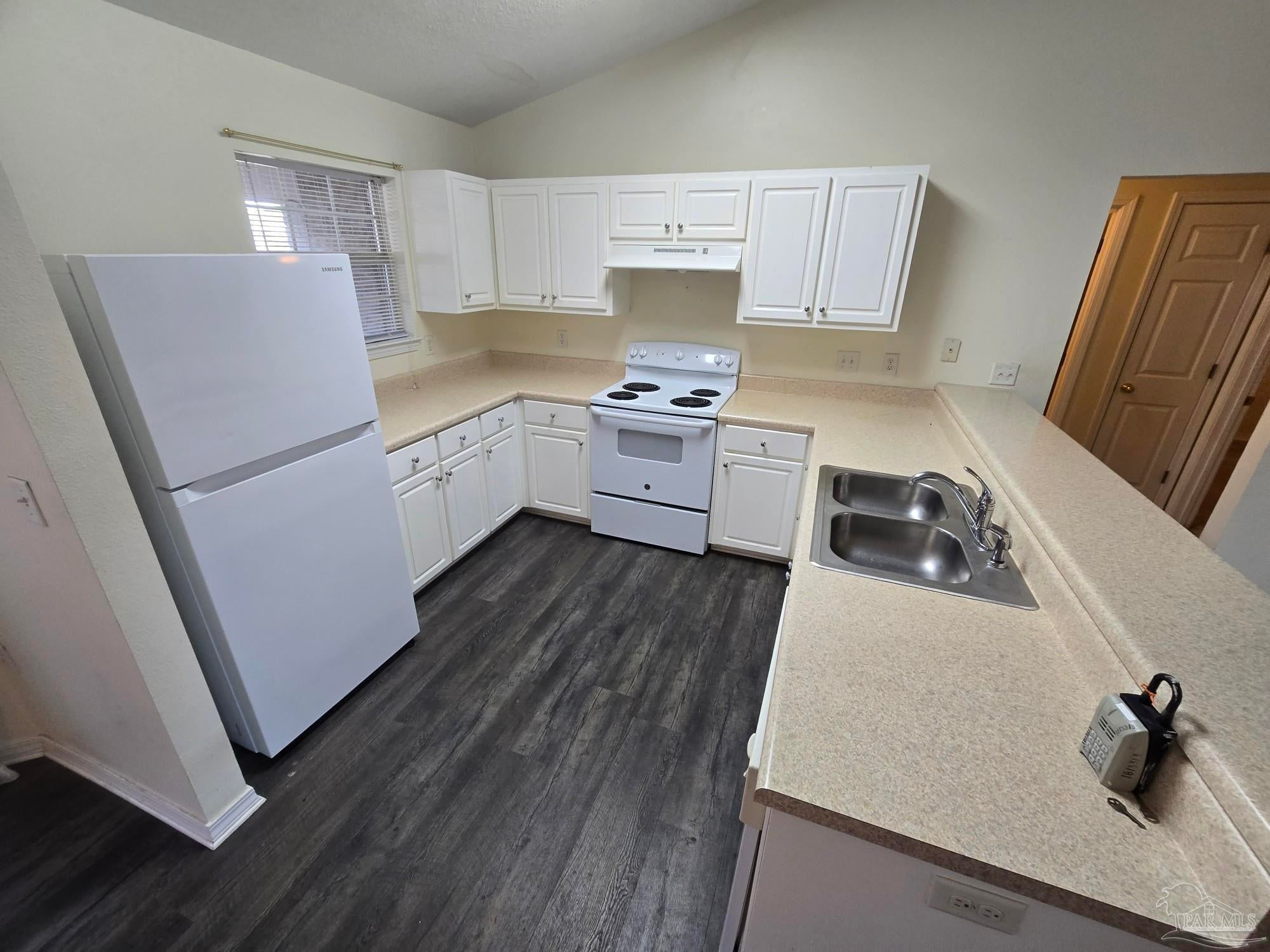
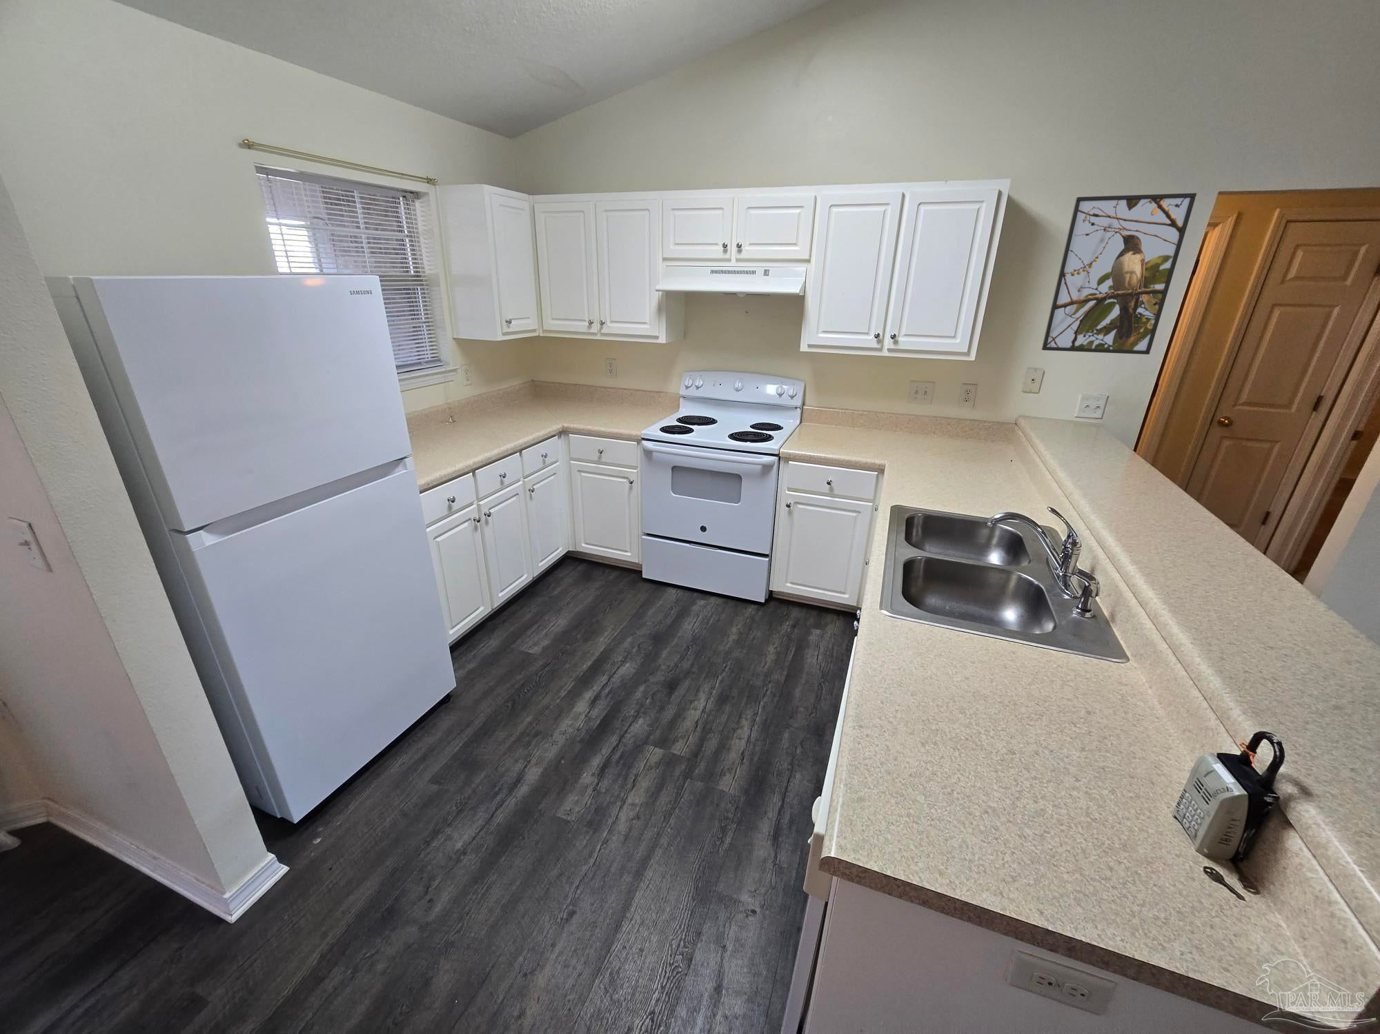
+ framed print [1041,192,1197,355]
